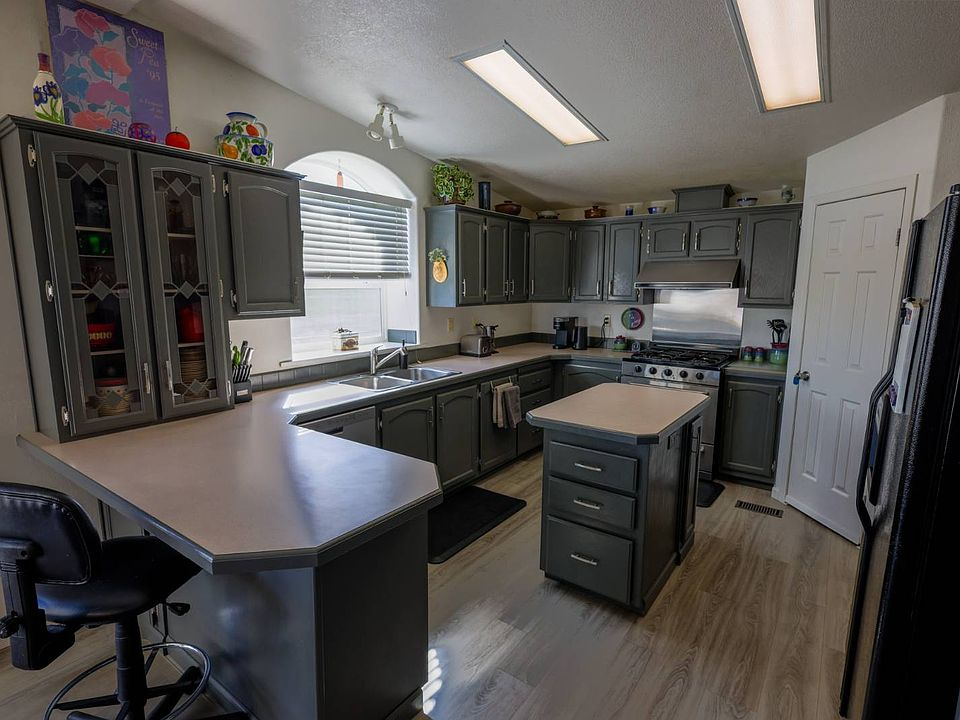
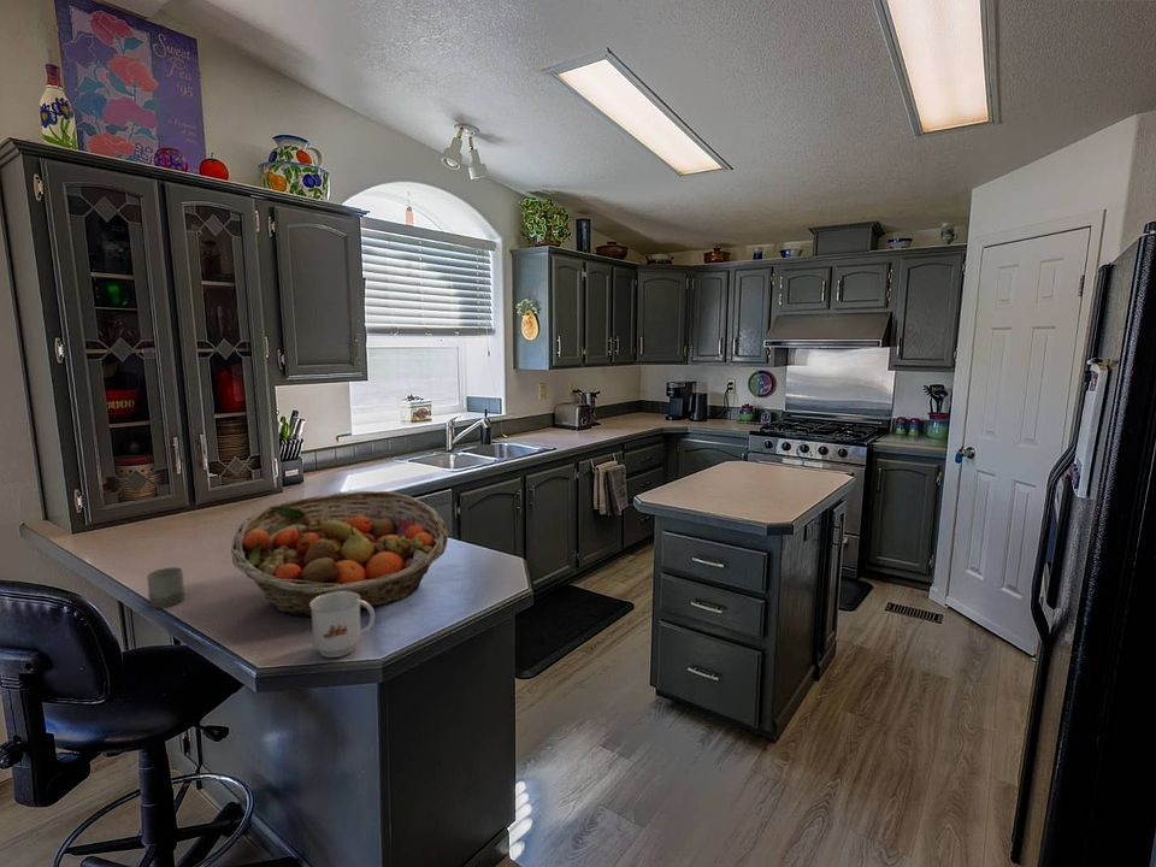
+ cup [146,566,185,609]
+ mug [309,591,376,659]
+ fruit basket [230,490,449,618]
